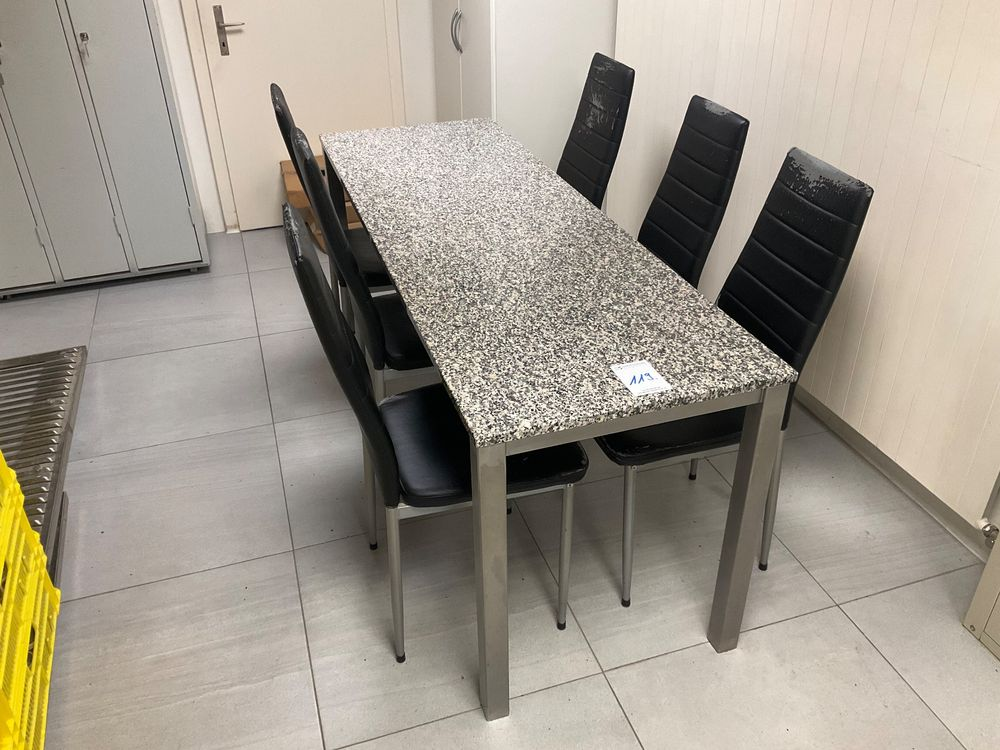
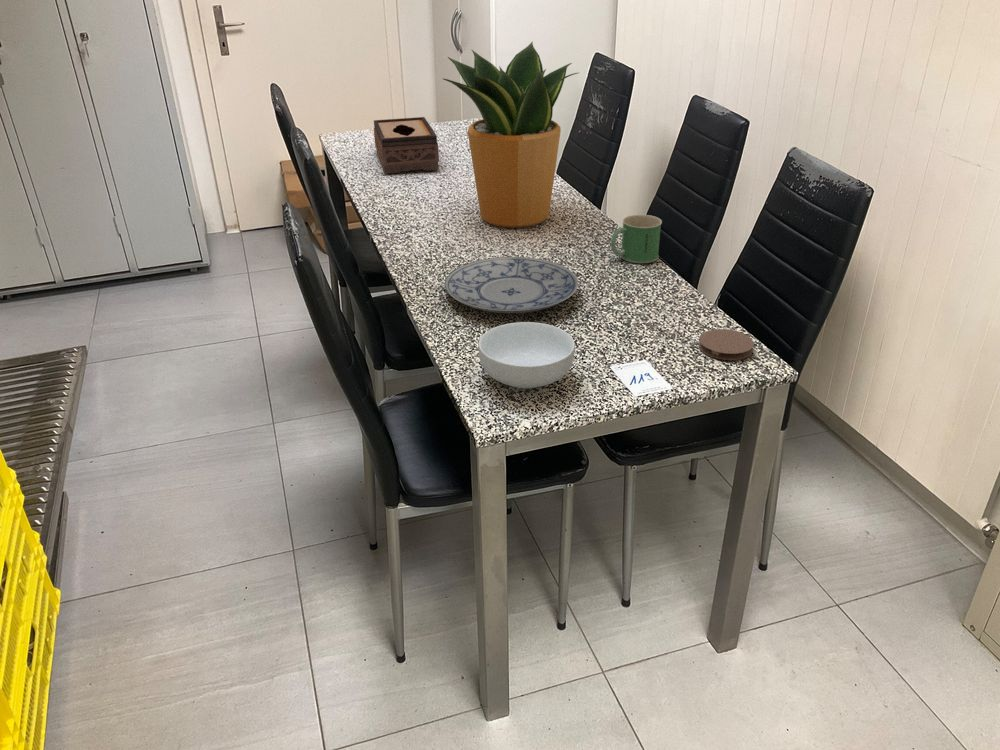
+ plate [443,256,579,314]
+ tissue box [373,116,440,175]
+ cereal bowl [477,321,576,390]
+ potted plant [442,40,579,228]
+ coaster [698,328,755,361]
+ mug [610,214,663,264]
